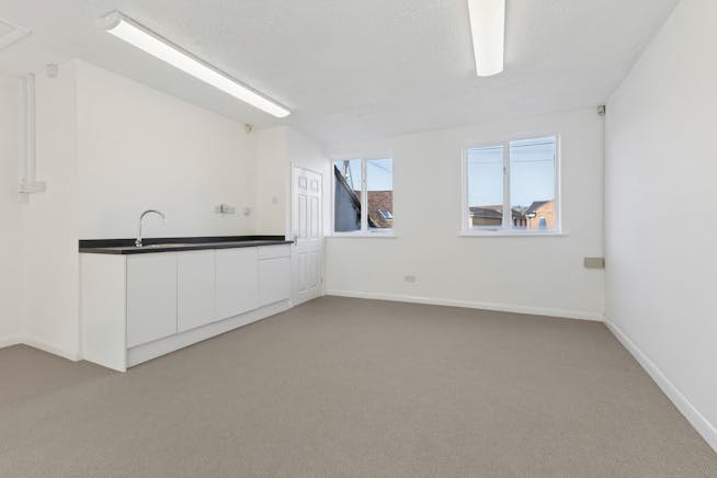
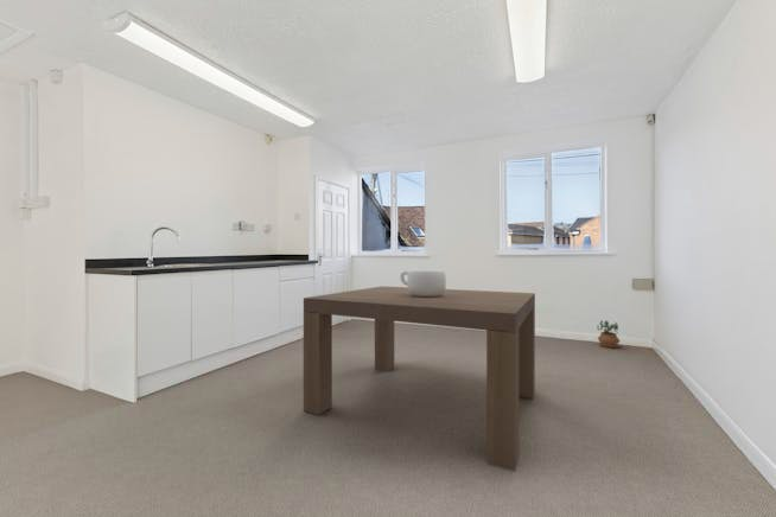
+ potted plant [597,319,621,349]
+ dining table [303,269,536,472]
